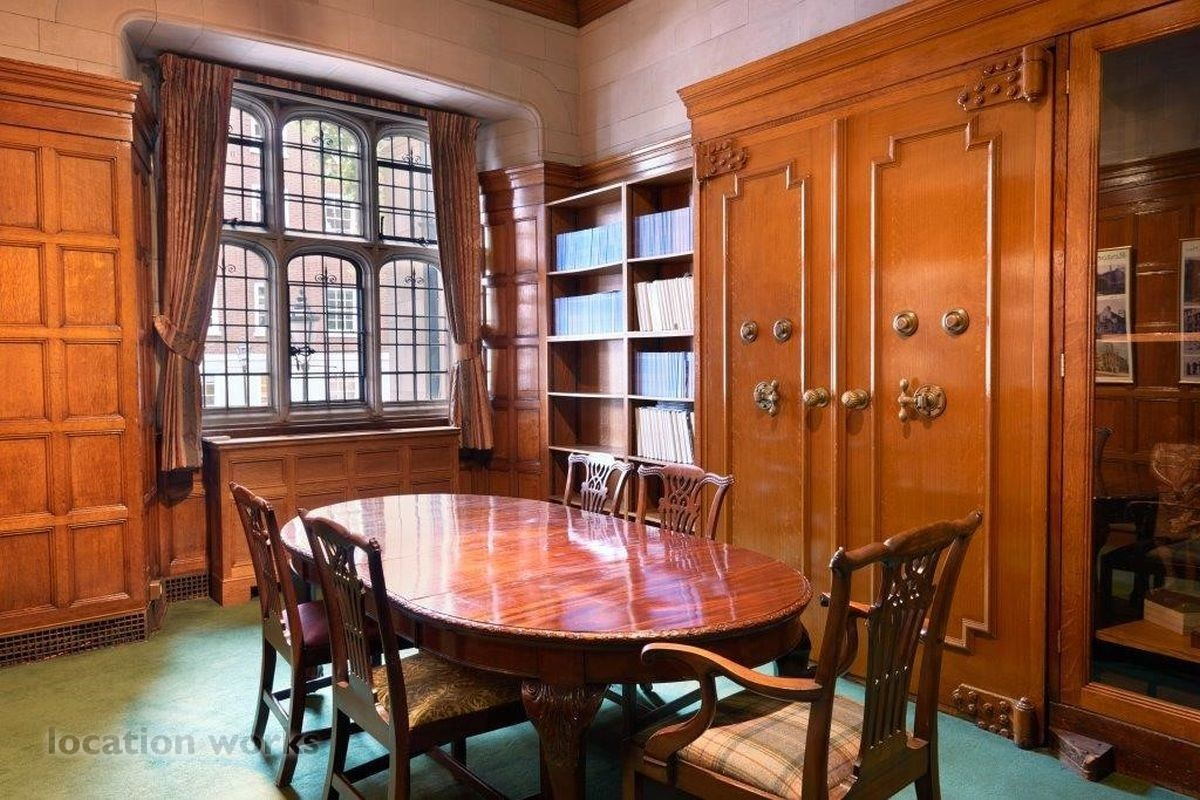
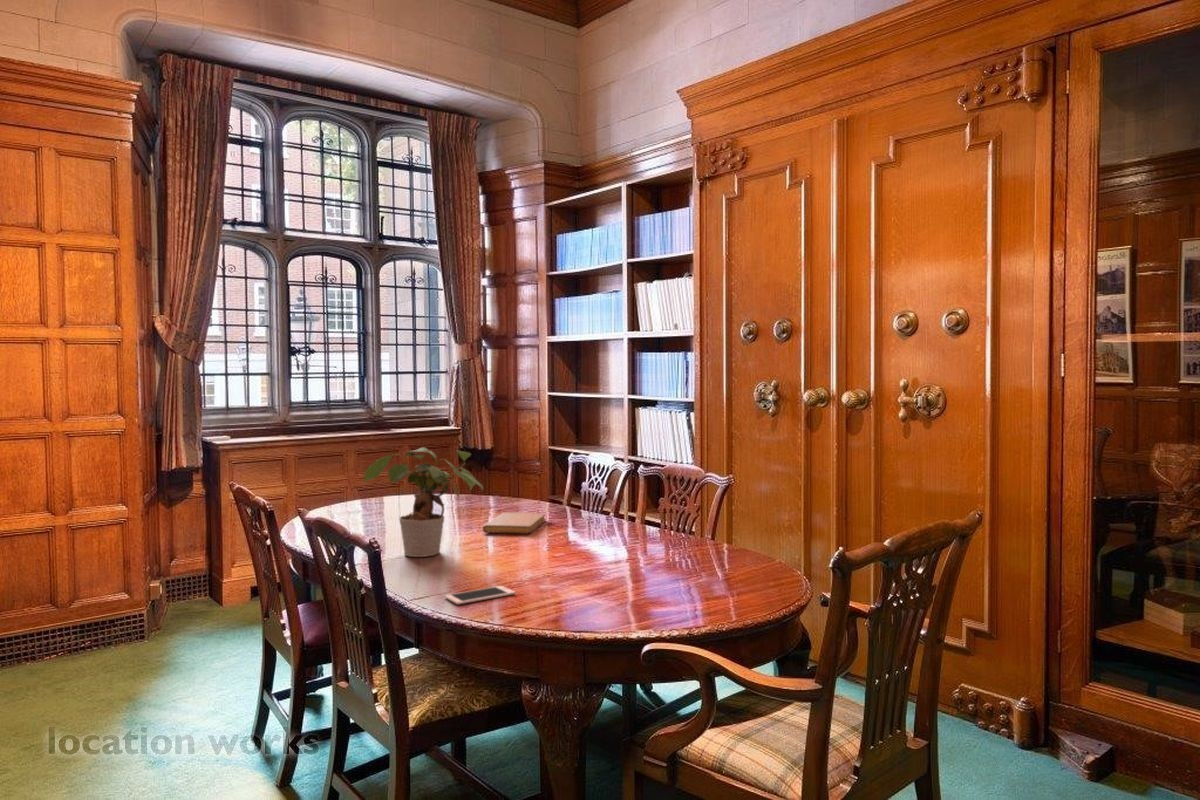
+ potted plant [363,446,484,558]
+ cell phone [444,585,516,605]
+ notebook [482,512,547,535]
